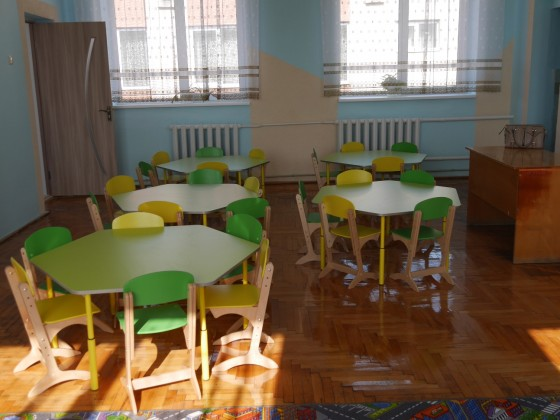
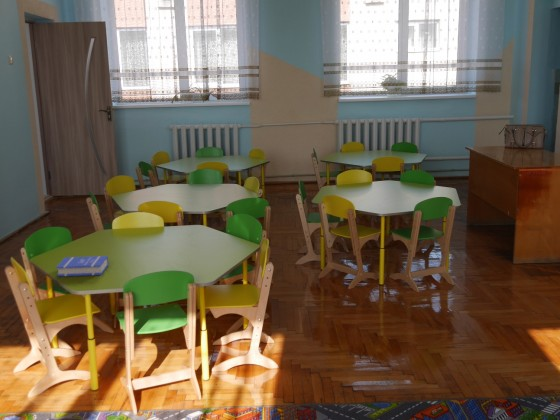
+ book [55,255,109,277]
